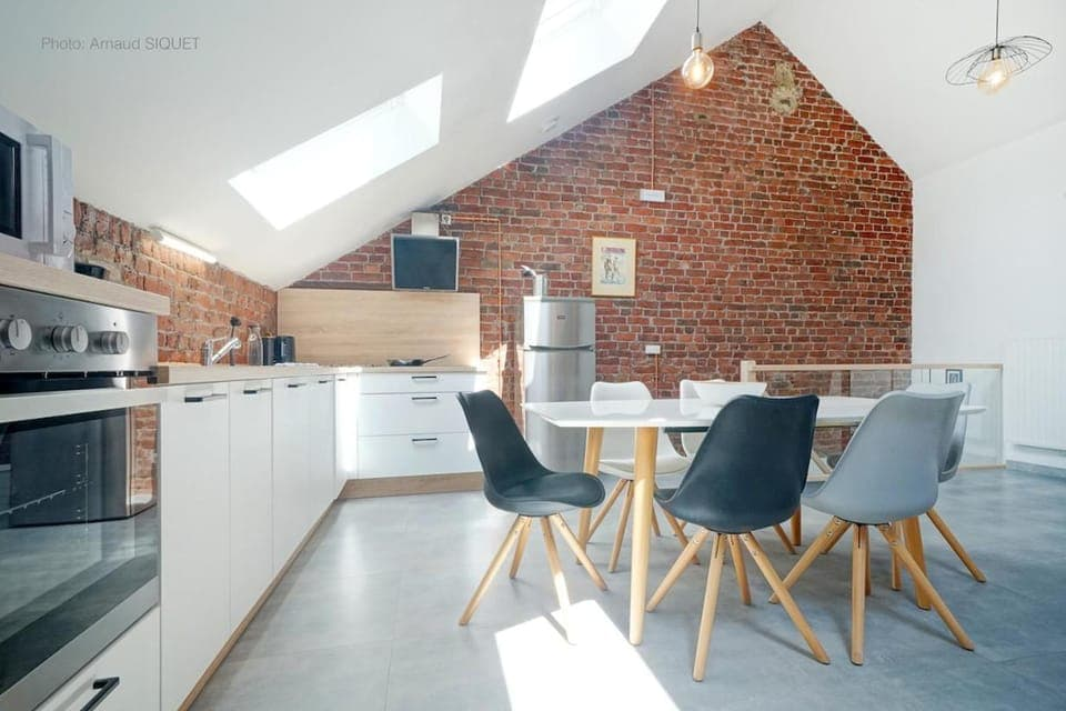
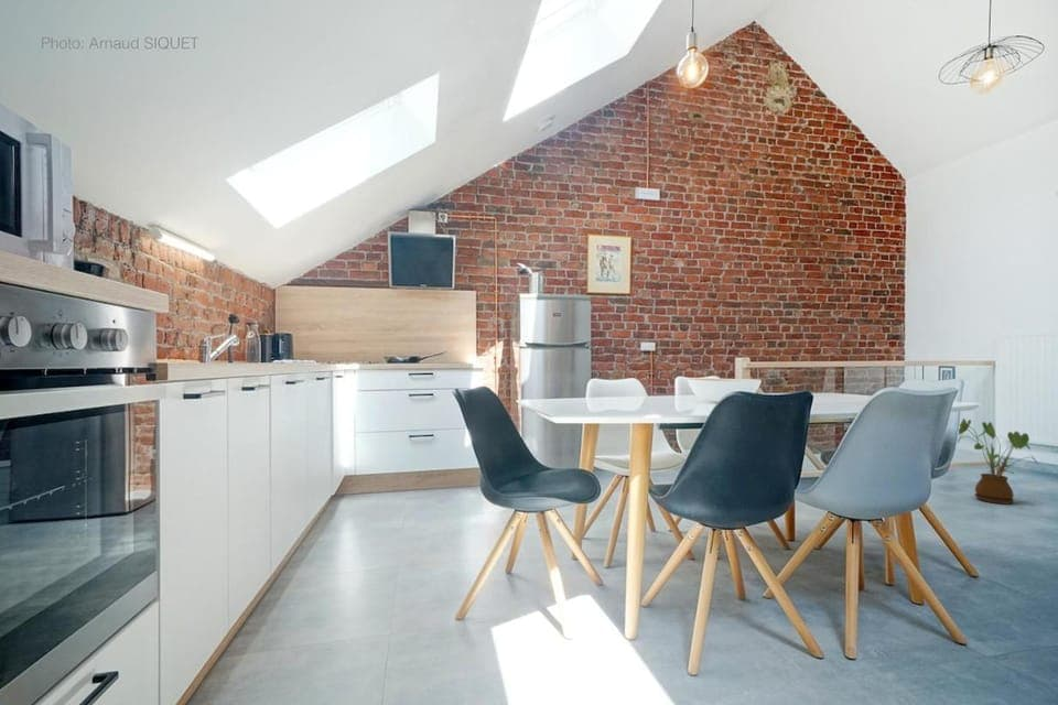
+ house plant [957,417,1040,506]
